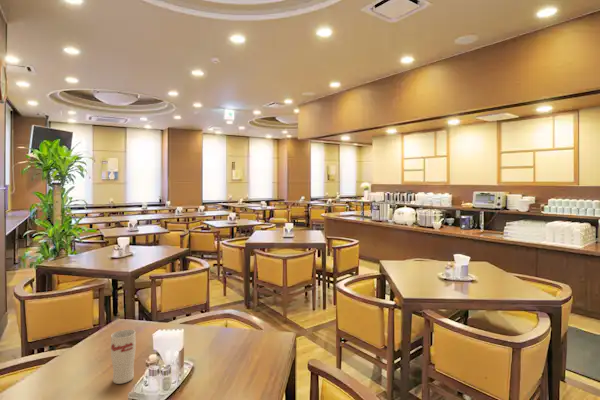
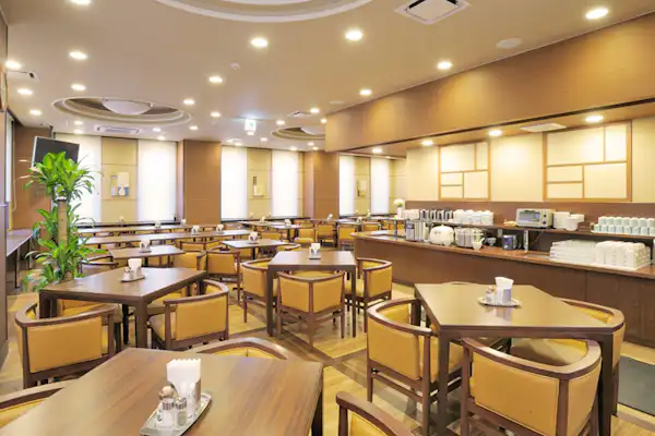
- cup [110,328,137,385]
